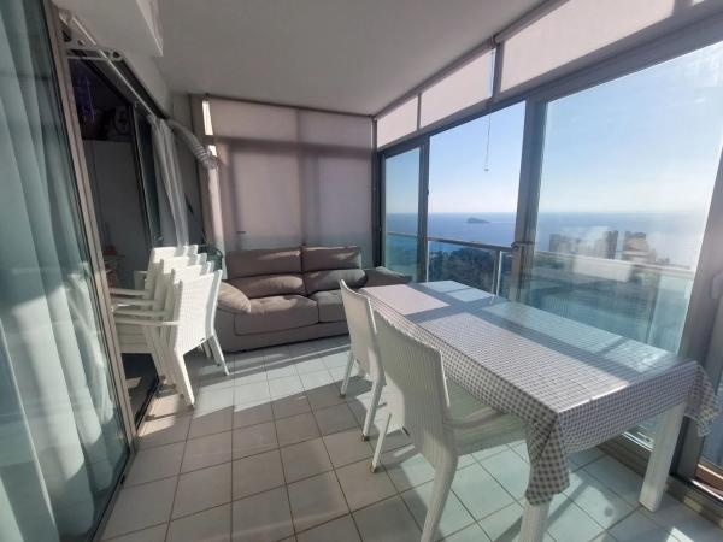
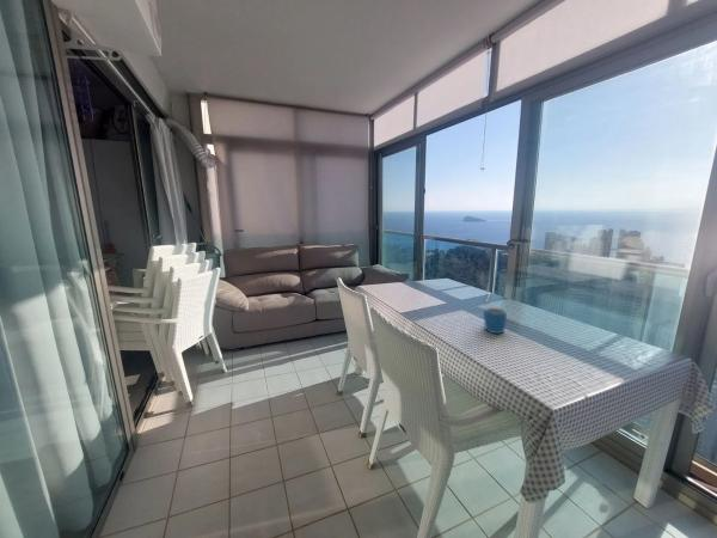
+ mug [483,306,508,335]
